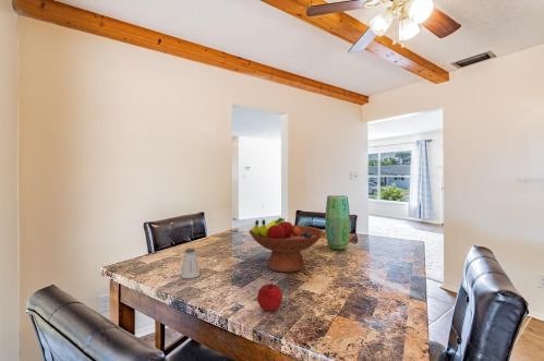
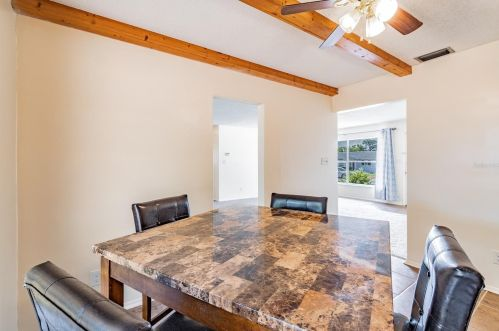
- fruit bowl [247,217,325,274]
- vase [324,194,351,251]
- saltshaker [180,248,201,279]
- apple [256,281,283,312]
